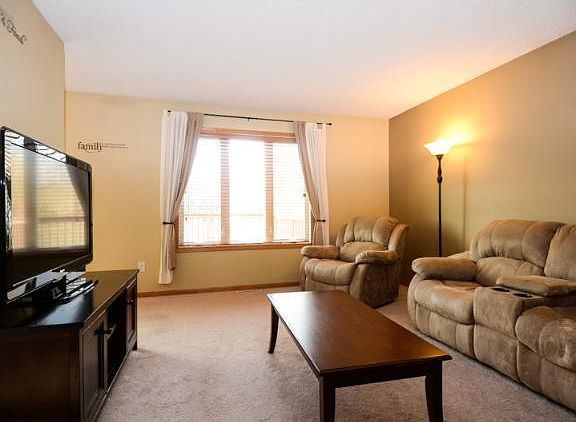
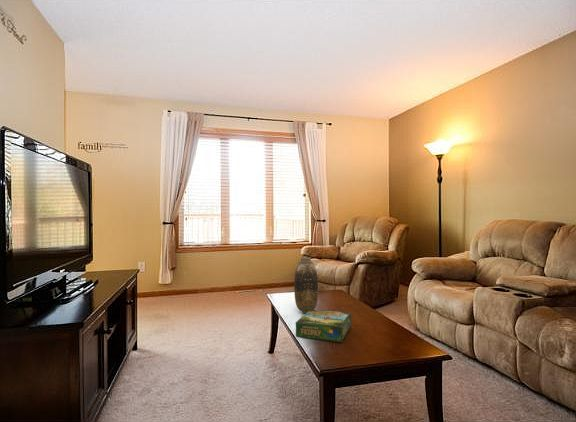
+ board game [295,309,352,343]
+ vase [293,256,319,314]
